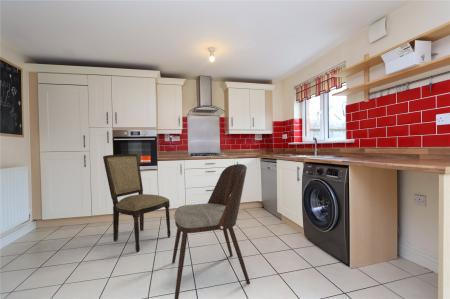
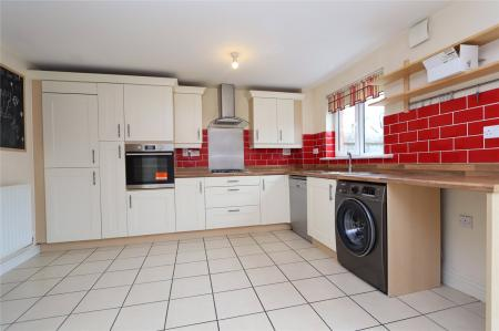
- dining chair [102,153,172,253]
- dining chair [171,163,251,299]
